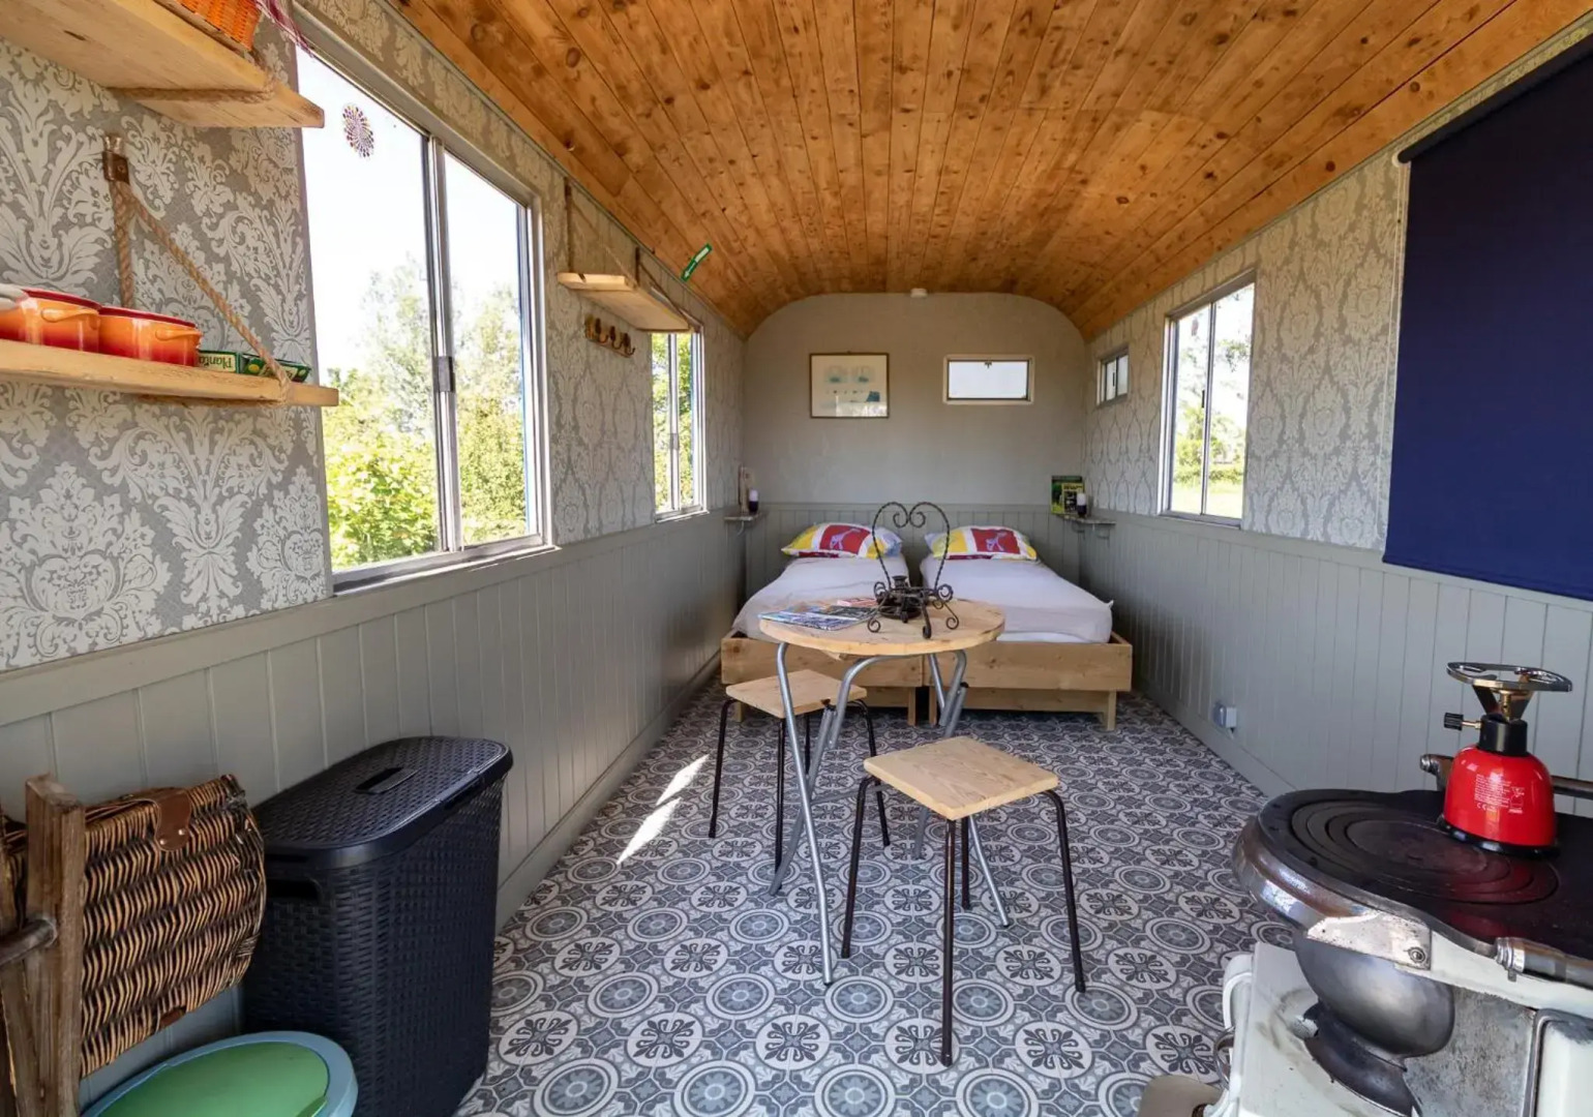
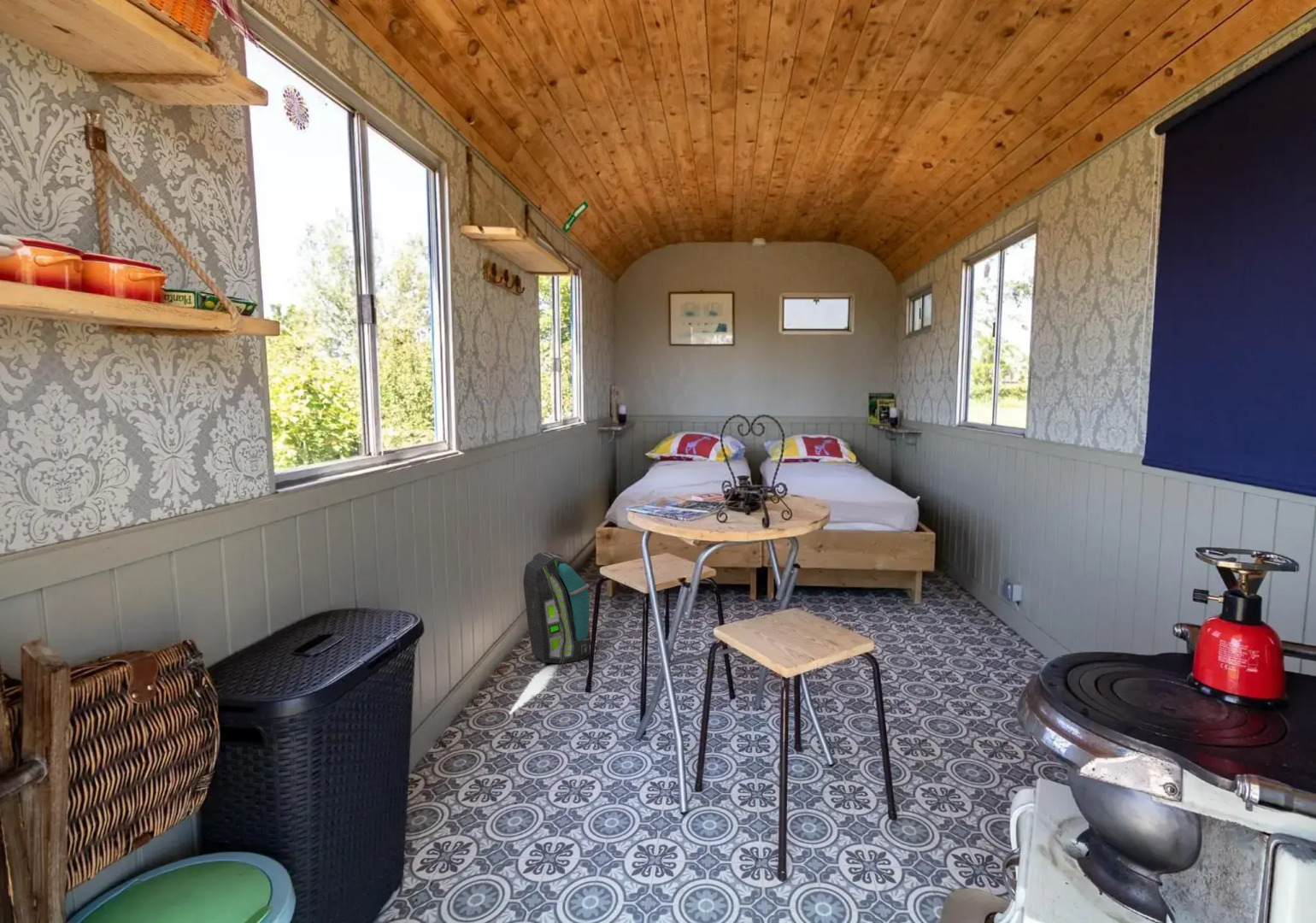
+ backpack [522,551,591,665]
